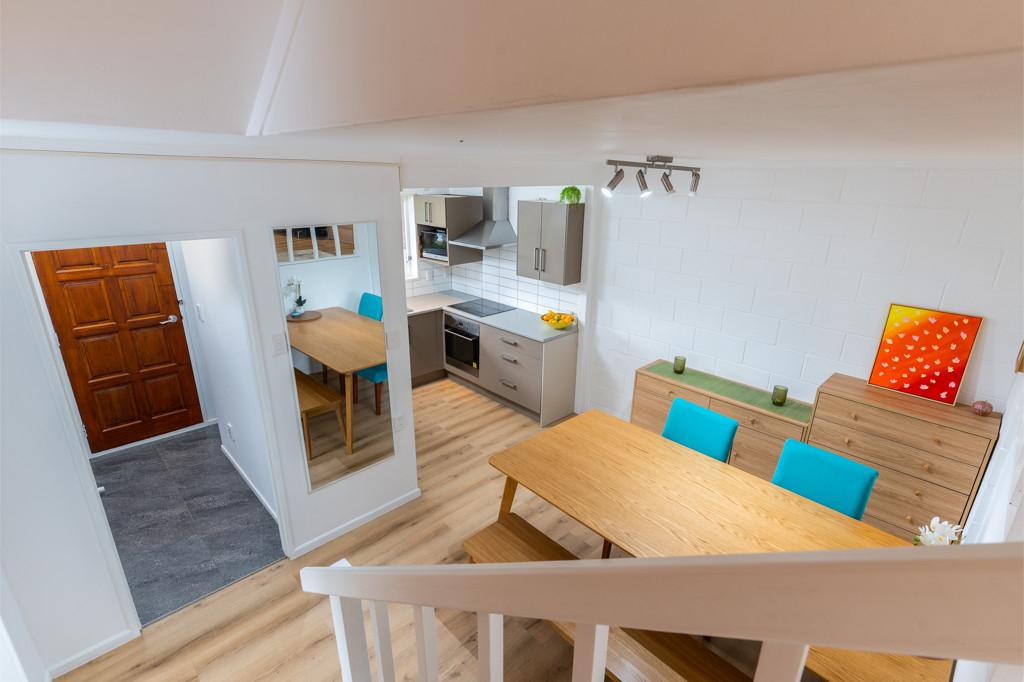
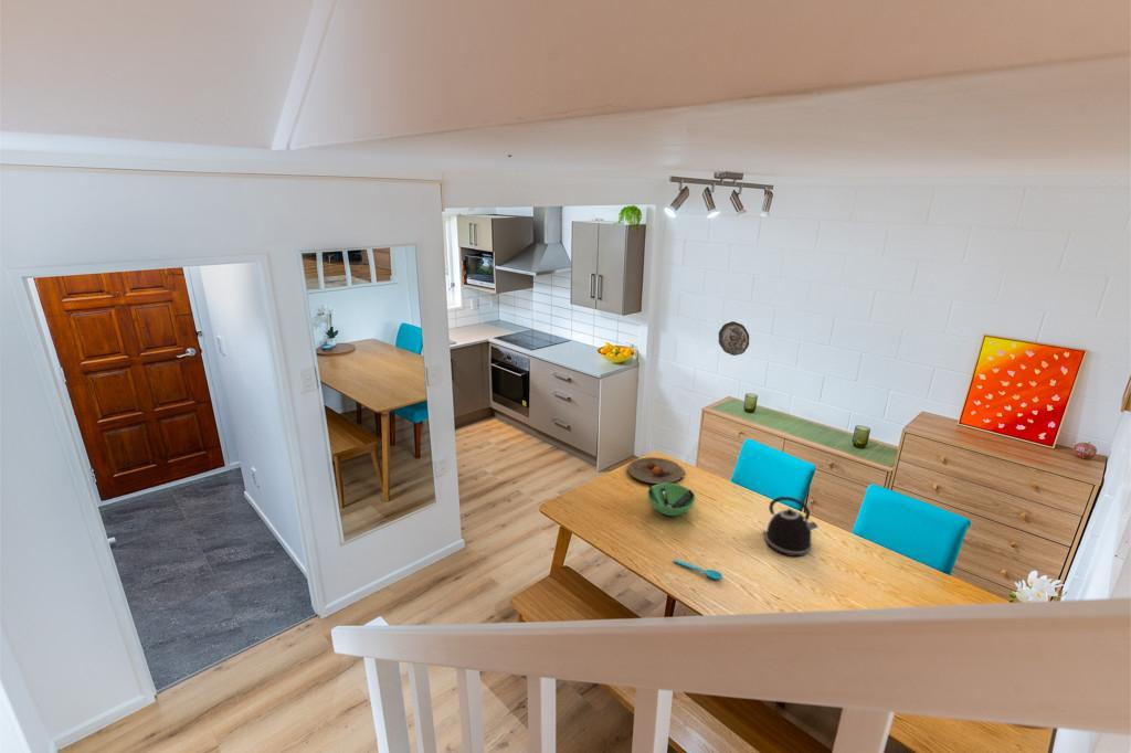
+ bowl [646,482,697,517]
+ spoon [673,559,723,581]
+ kettle [761,496,820,558]
+ plate [626,456,685,485]
+ decorative plate [718,320,750,357]
